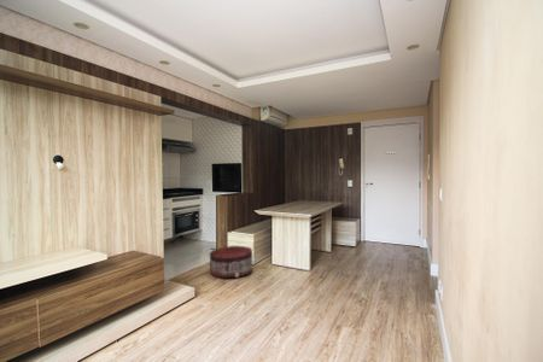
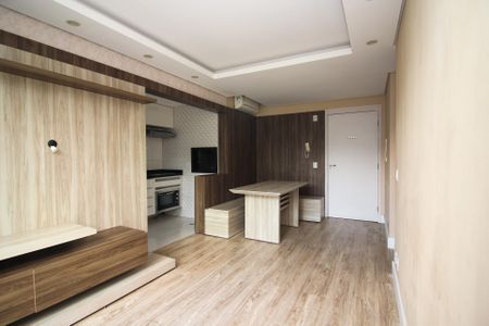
- pouf [209,245,253,279]
